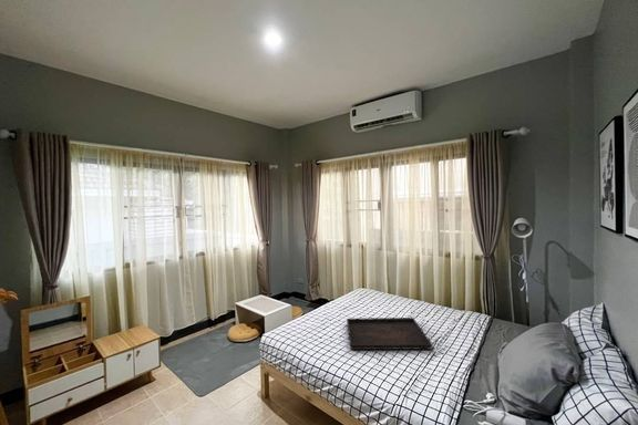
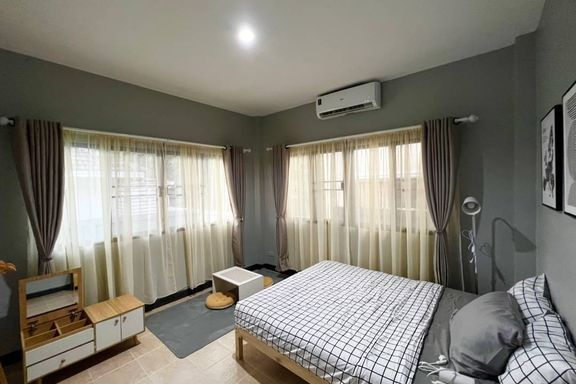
- serving tray [346,317,434,351]
